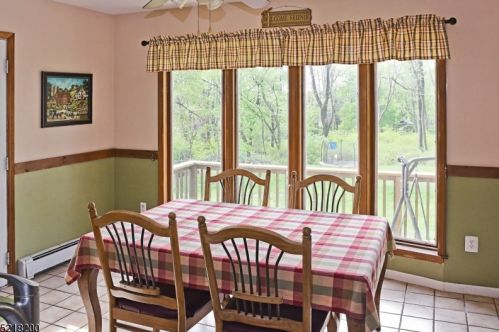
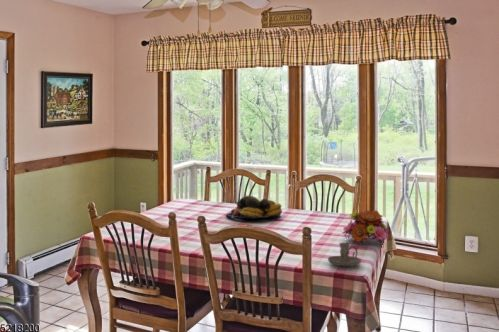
+ candle holder [327,242,362,267]
+ flower bouquet [341,209,390,245]
+ fruit bowl [225,195,283,219]
